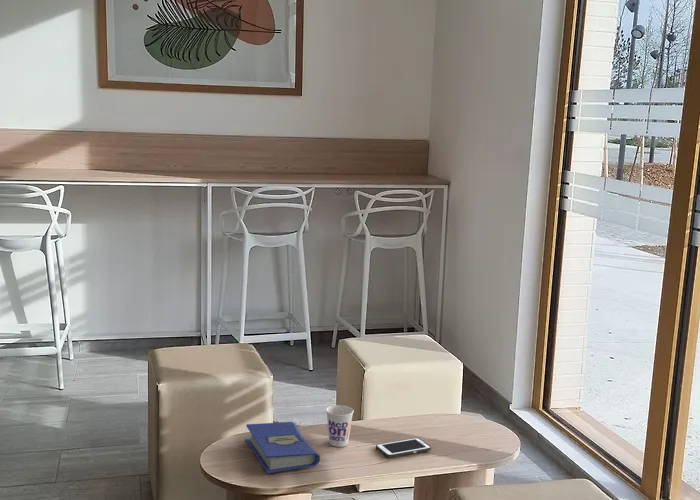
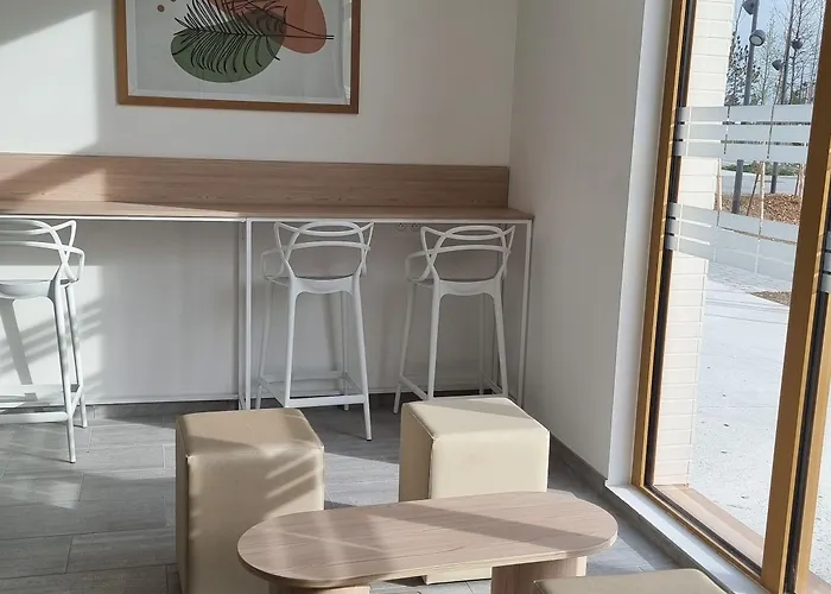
- cup [325,404,355,448]
- hardcover book [244,421,321,474]
- cell phone [375,437,432,458]
